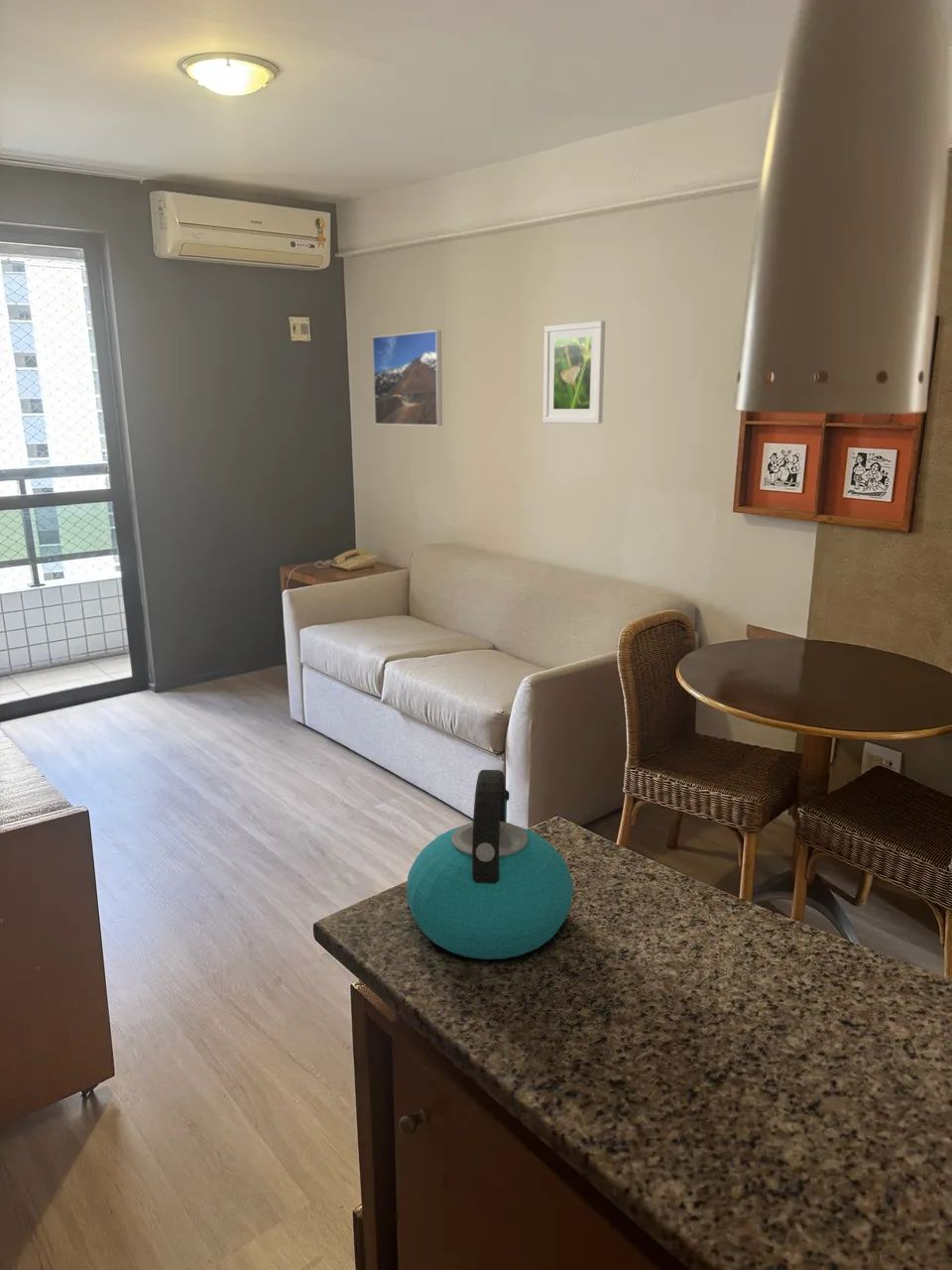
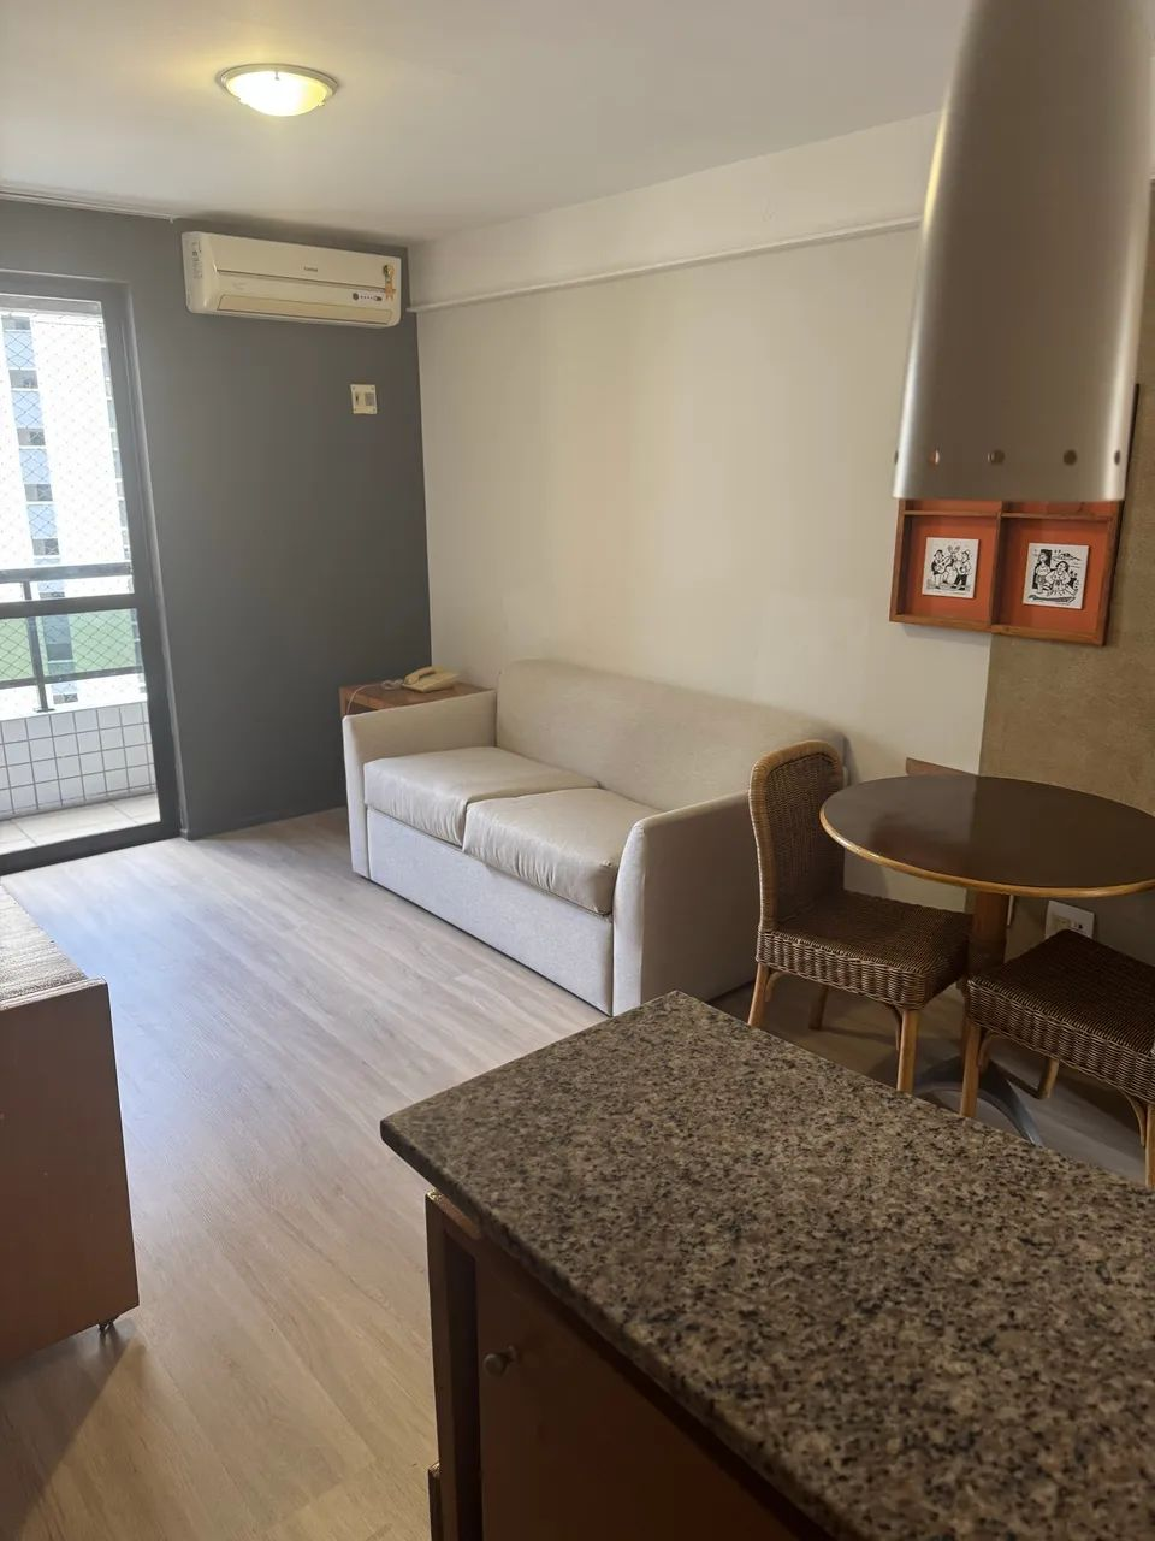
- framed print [542,319,606,425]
- kettle [406,769,574,960]
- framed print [372,329,443,427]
